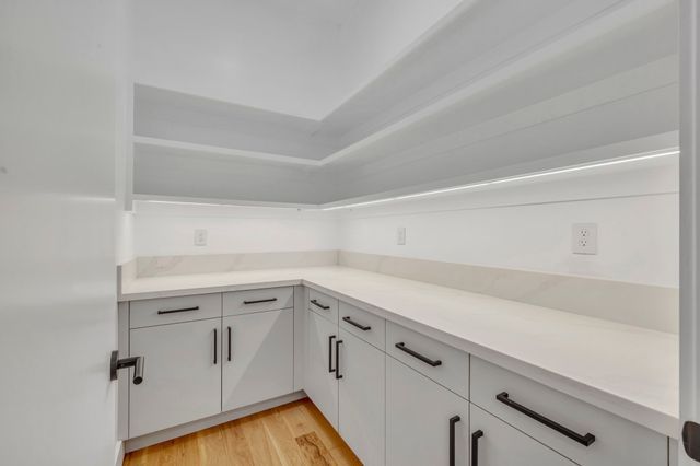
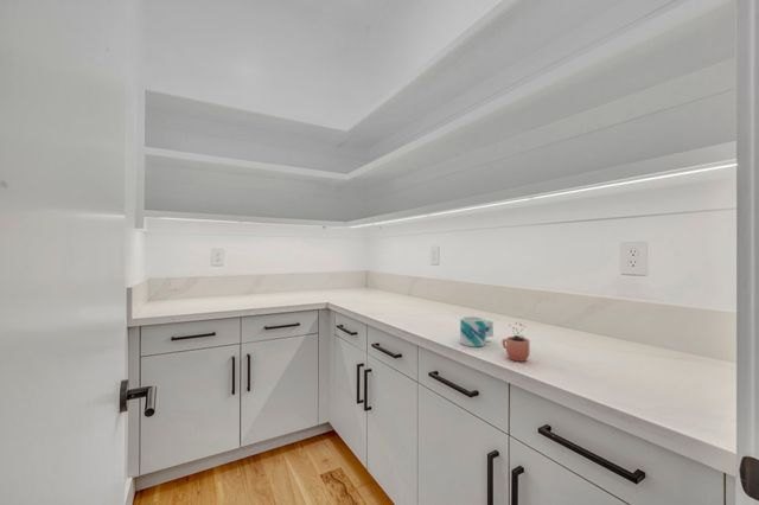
+ cocoa [502,321,530,363]
+ mug [459,315,495,347]
